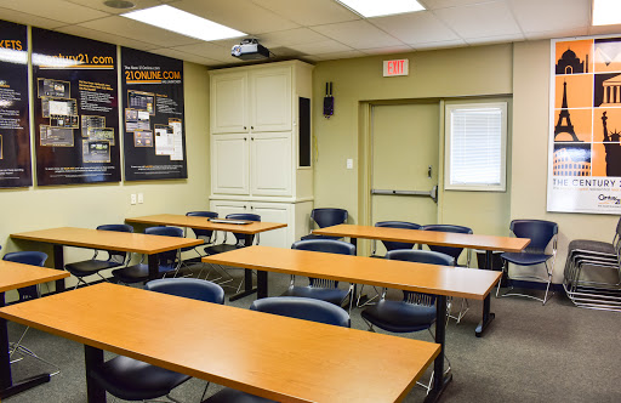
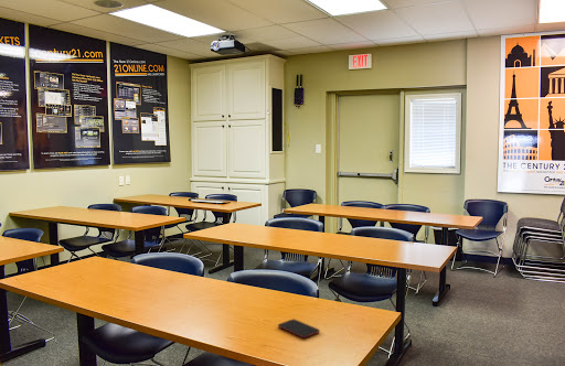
+ smartphone [277,317,321,340]
